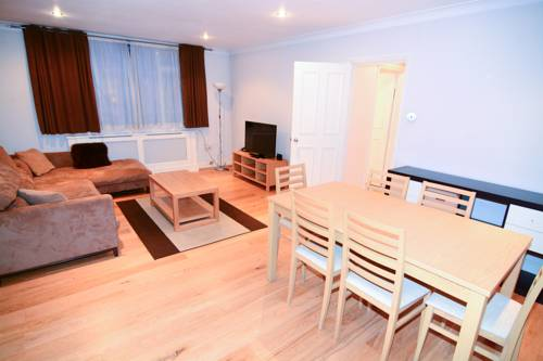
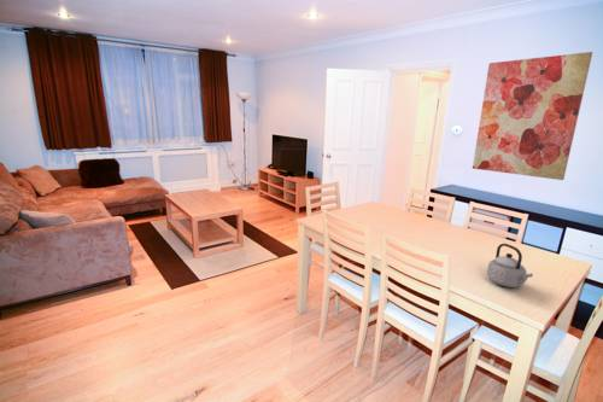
+ teapot [486,243,534,289]
+ wall art [472,51,593,181]
